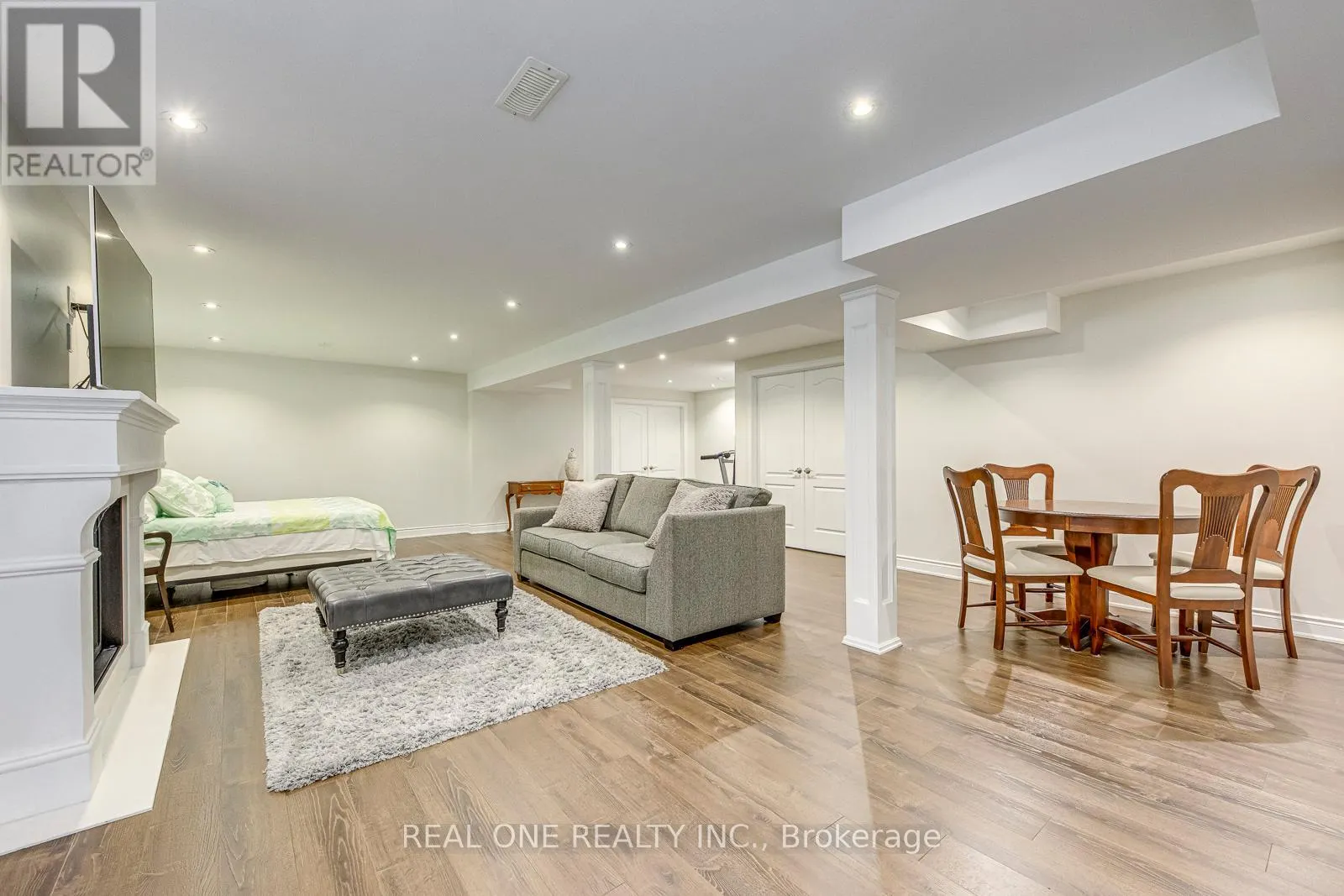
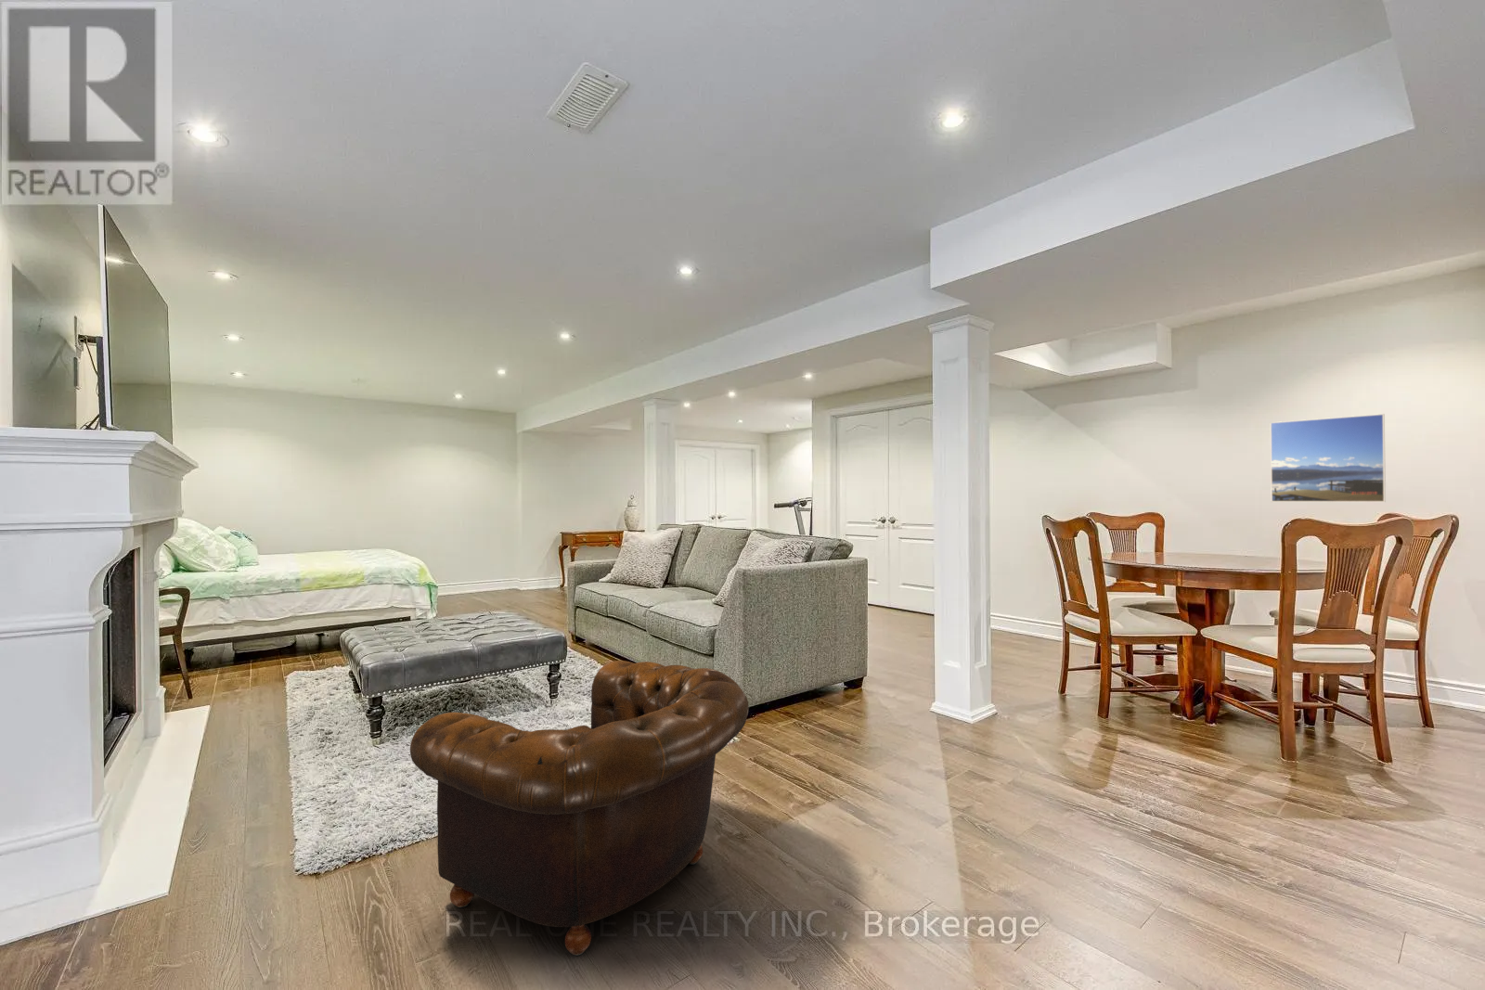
+ armchair [409,660,750,957]
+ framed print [1270,413,1387,503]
